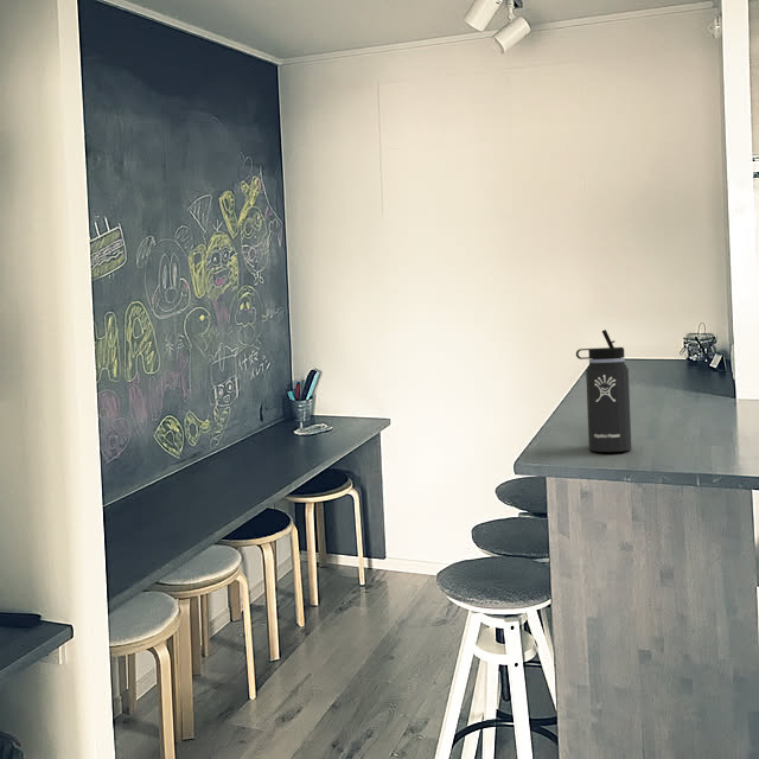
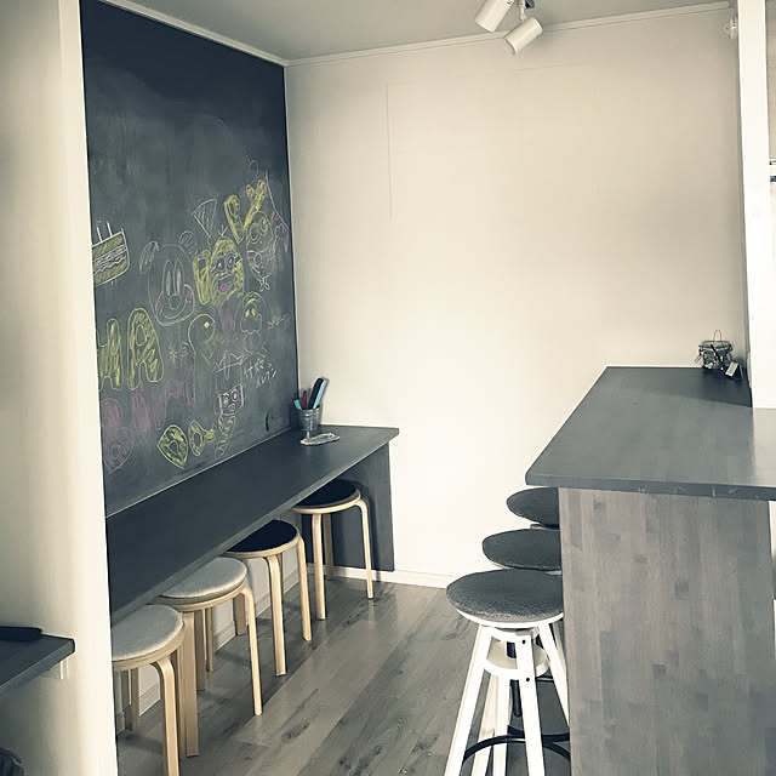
- thermos bottle [575,329,632,453]
